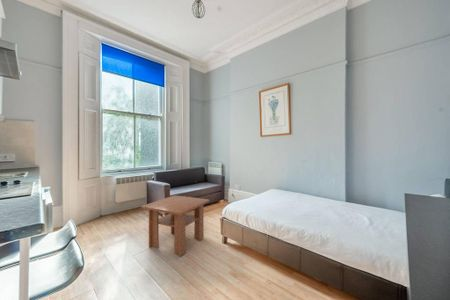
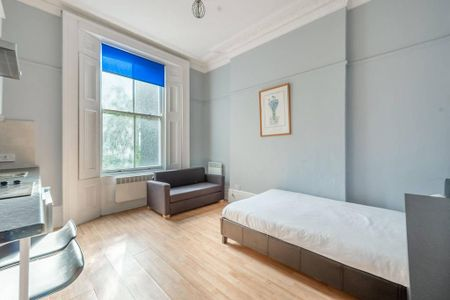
- coffee table [140,194,210,257]
